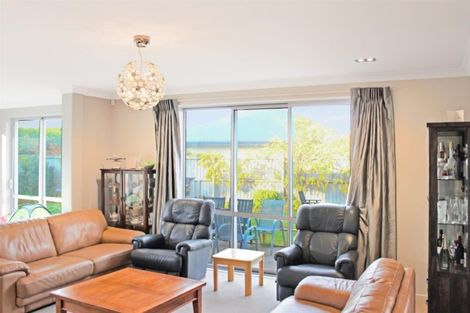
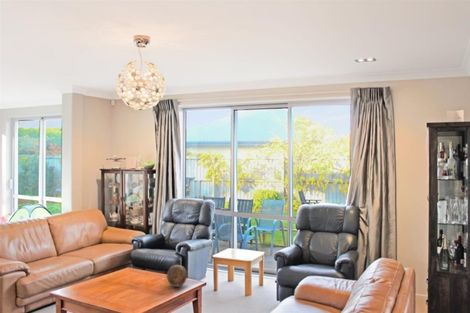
+ decorative egg [166,264,188,288]
